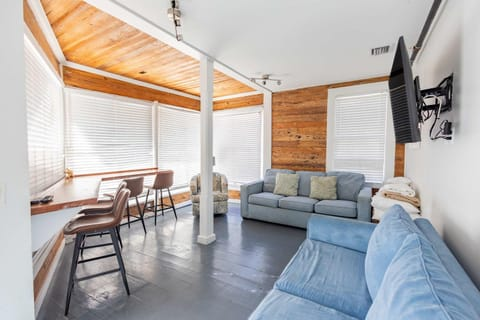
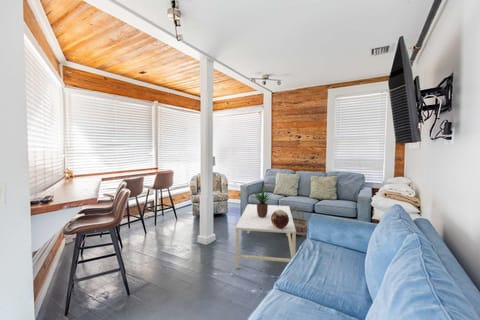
+ basket [290,206,309,237]
+ decorative sphere [271,210,289,228]
+ coffee table [235,203,297,269]
+ potted plant [250,185,272,218]
